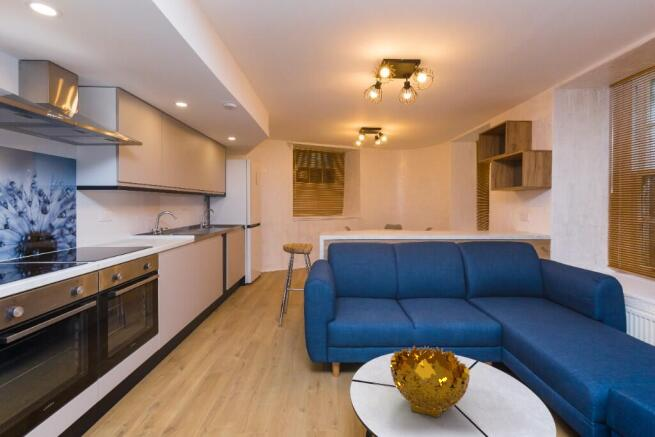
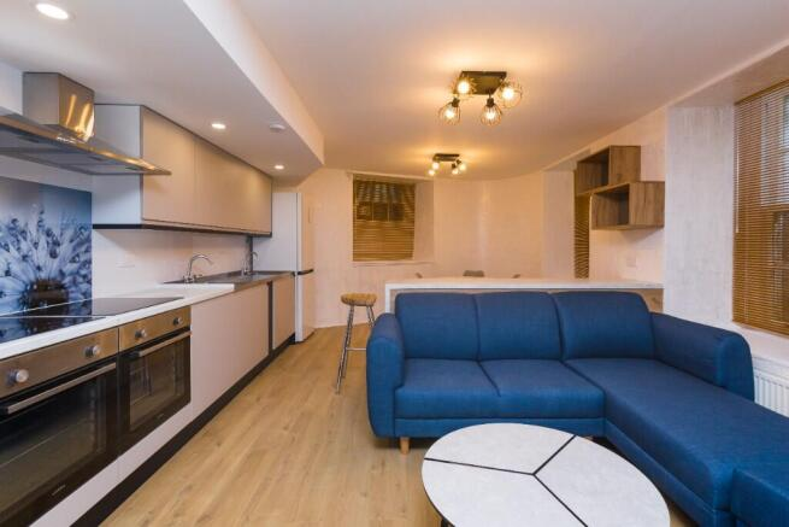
- decorative bowl [389,345,471,419]
